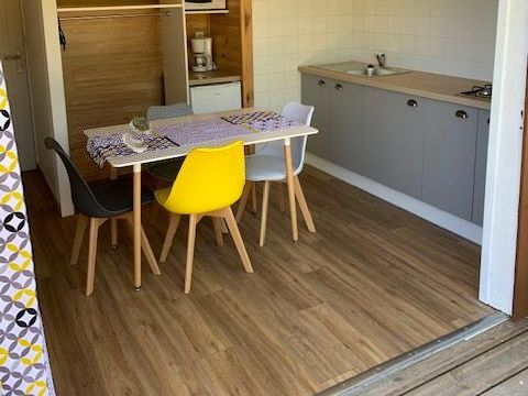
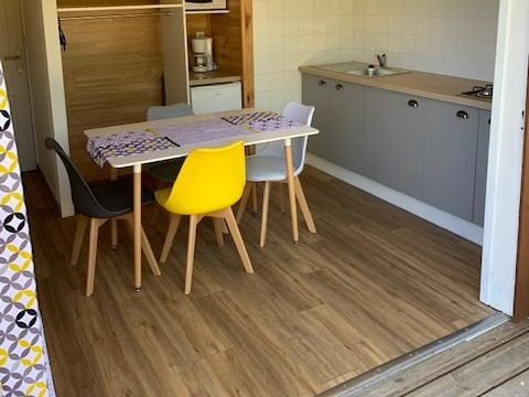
- succulent plant [121,116,153,154]
